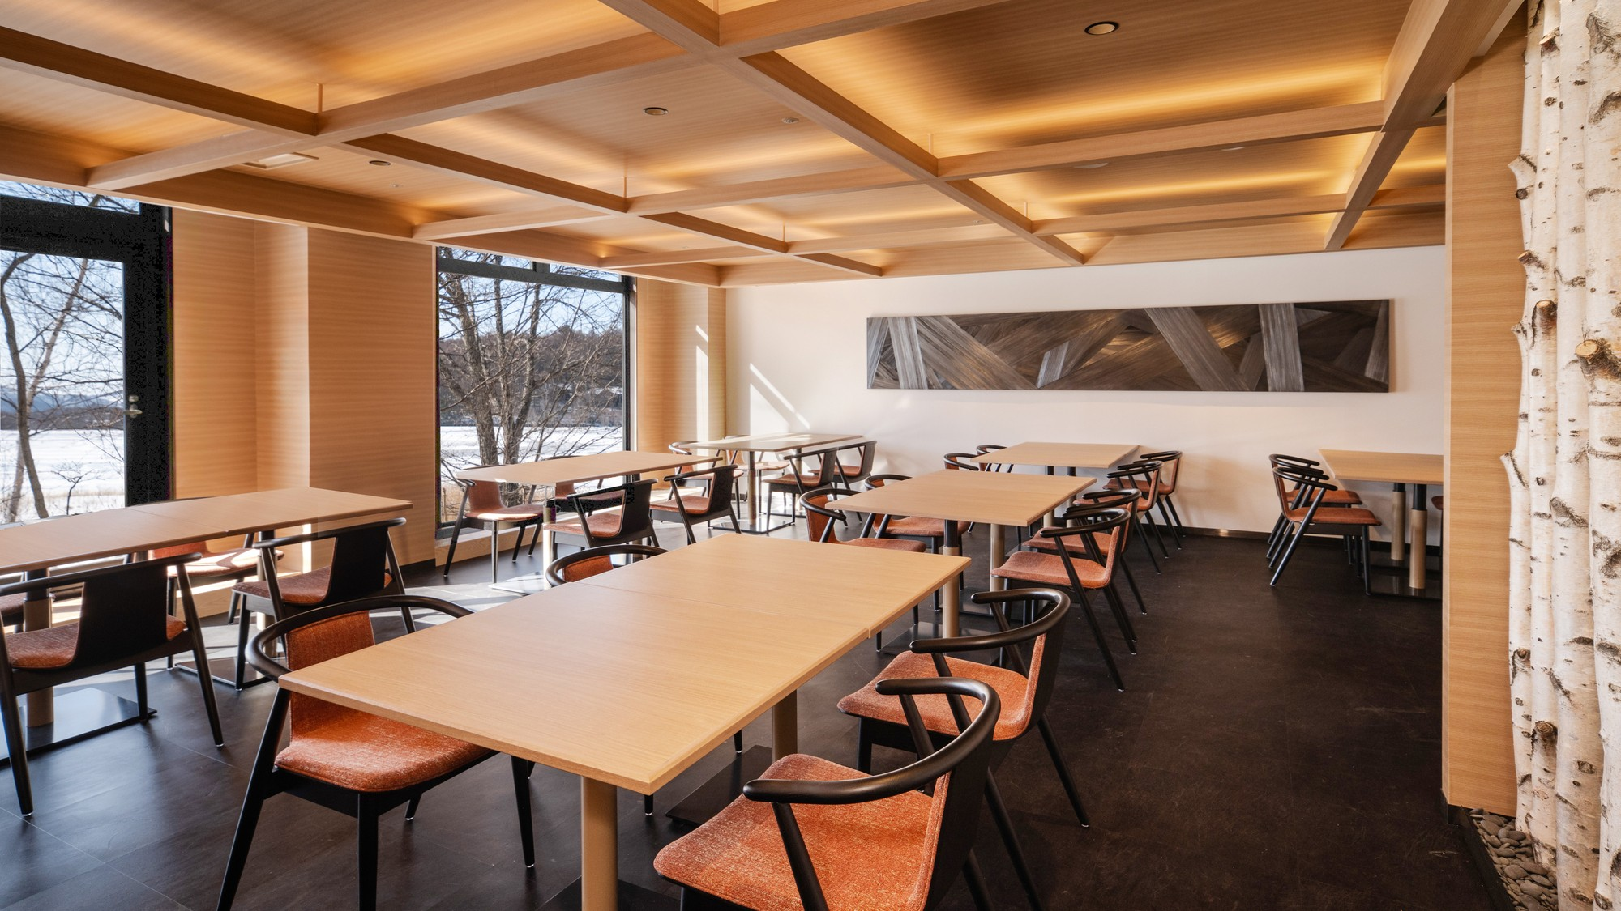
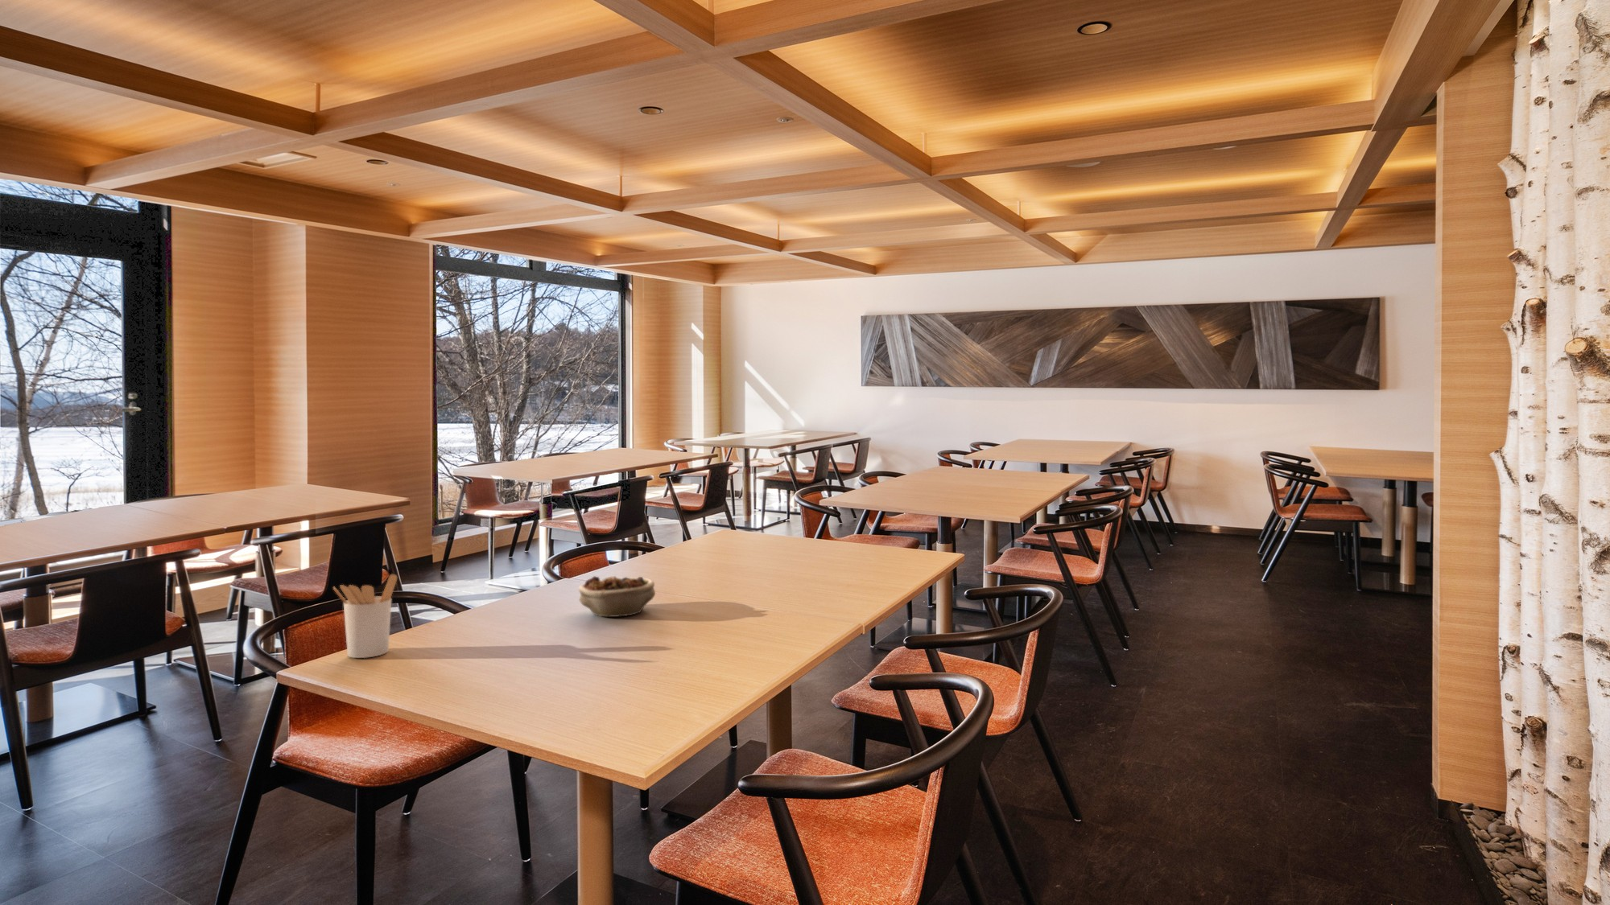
+ succulent planter [578,576,656,618]
+ utensil holder [333,573,398,659]
